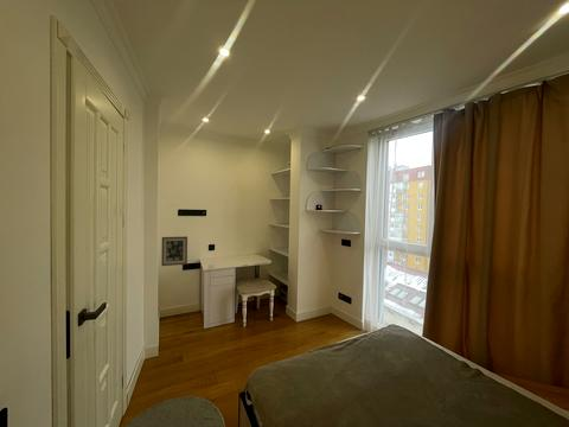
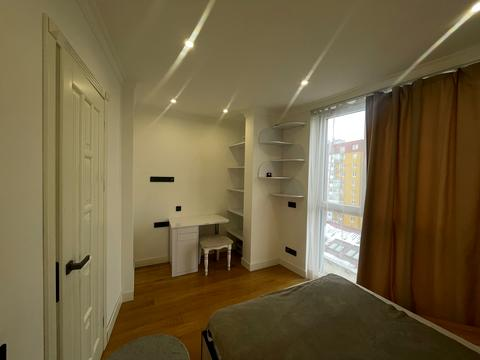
- wall art [160,235,188,267]
